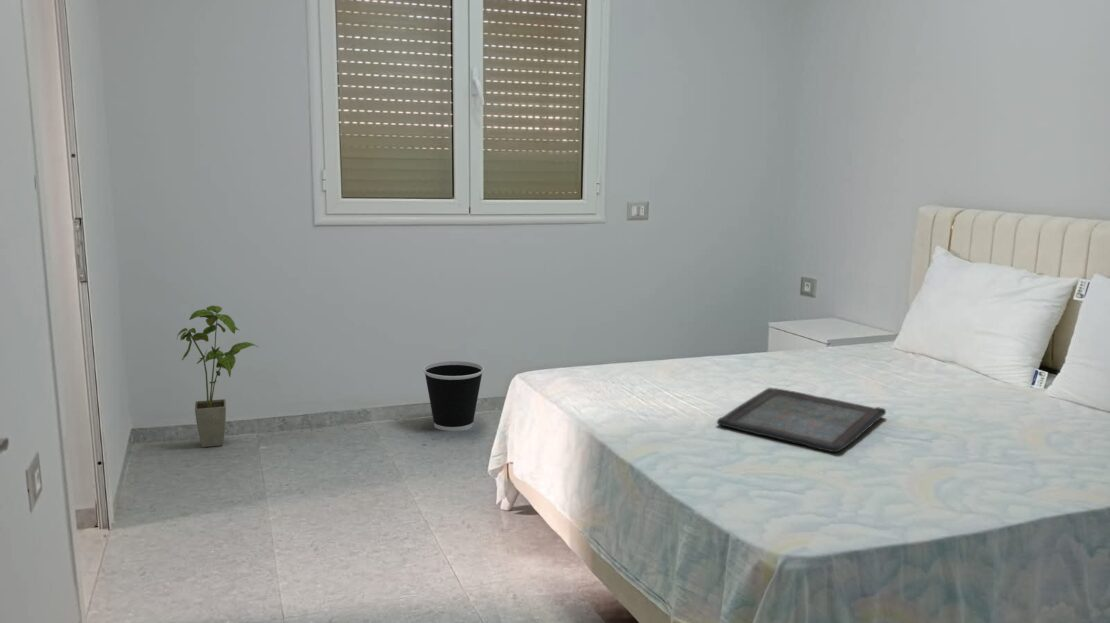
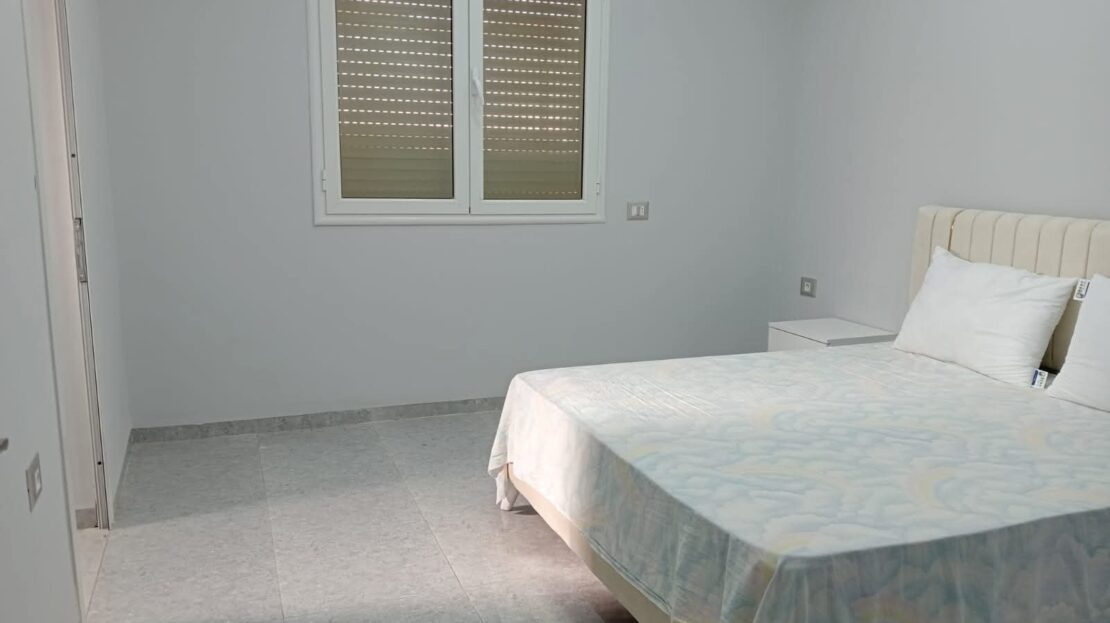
- serving tray [716,387,887,453]
- wastebasket [422,360,485,432]
- house plant [176,305,259,448]
